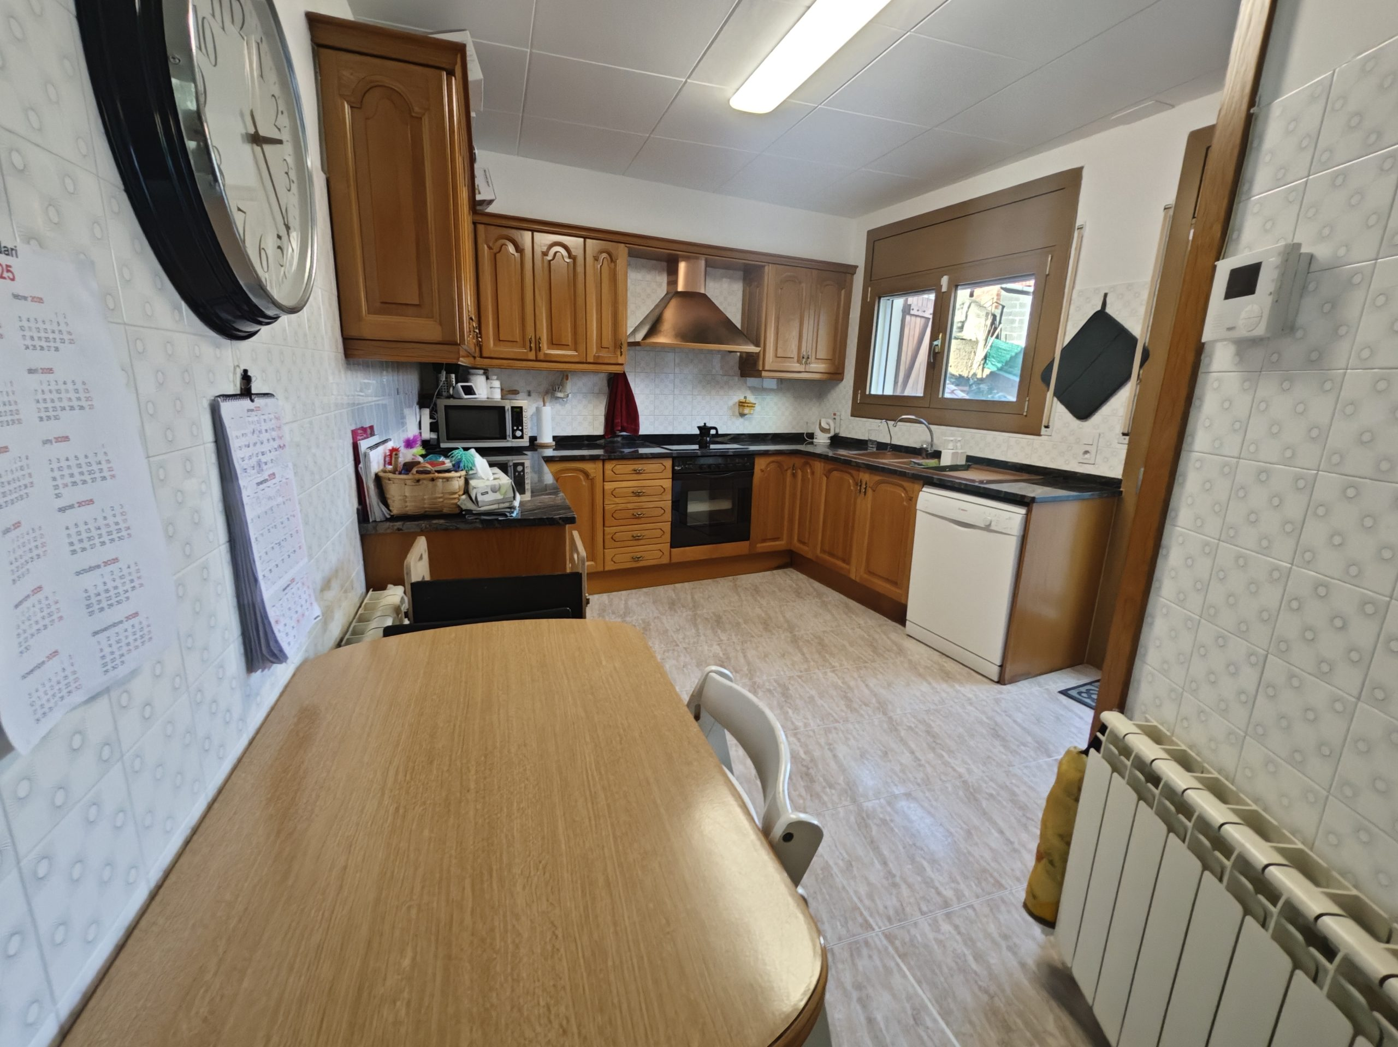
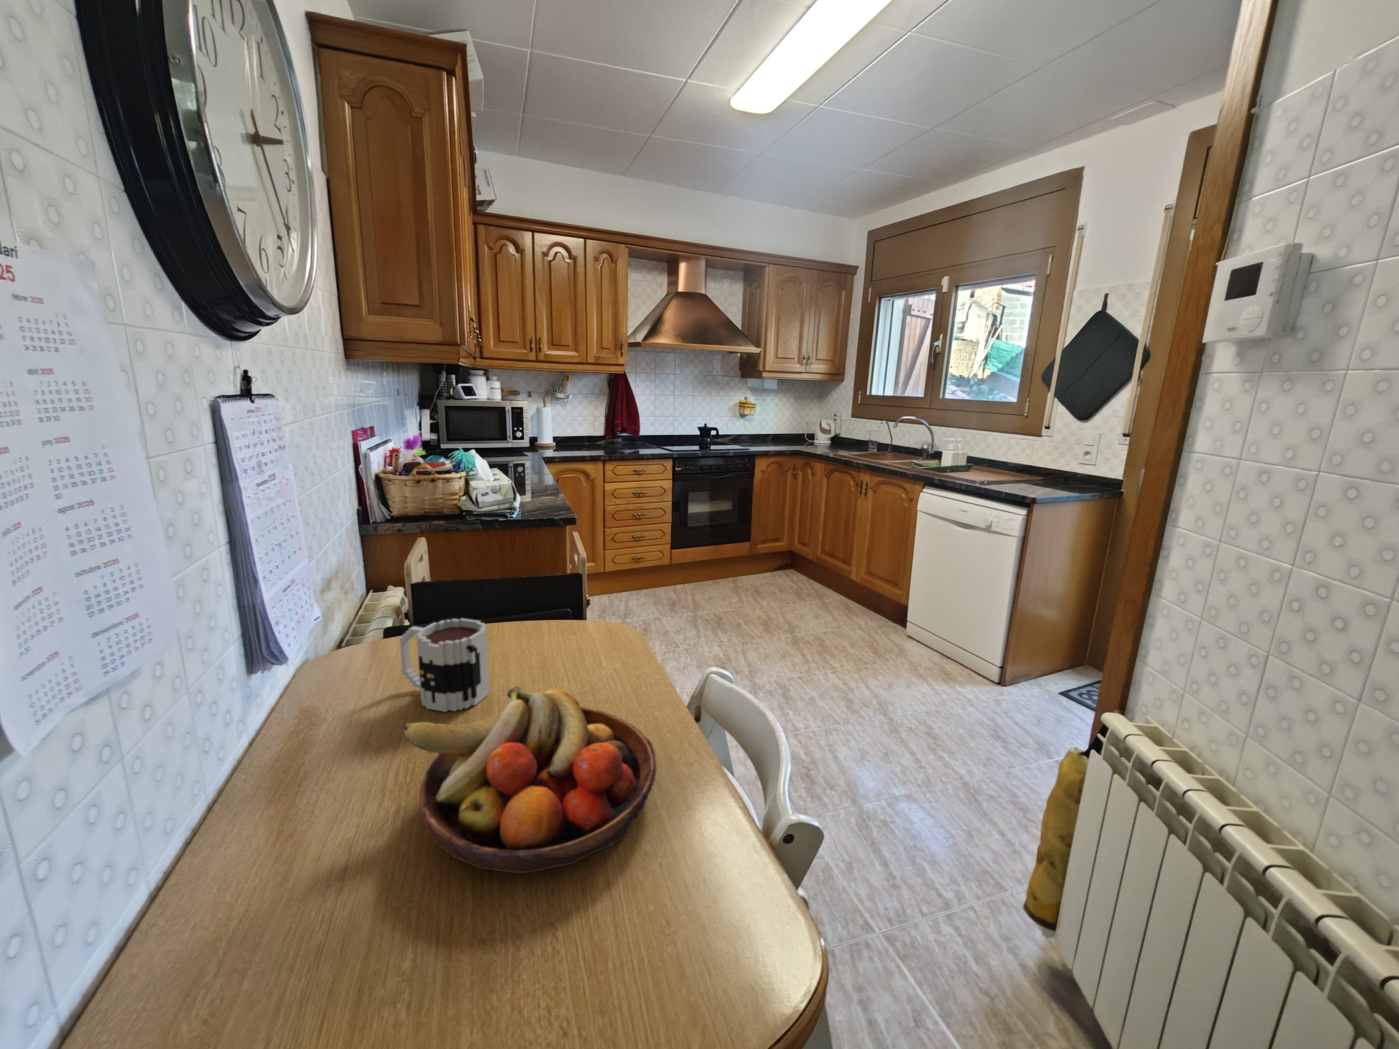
+ mug [400,618,490,713]
+ fruit bowl [403,685,657,874]
